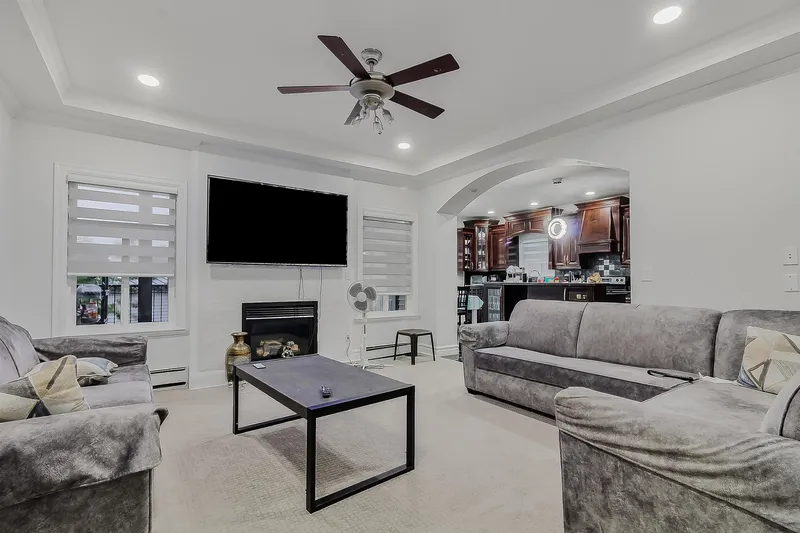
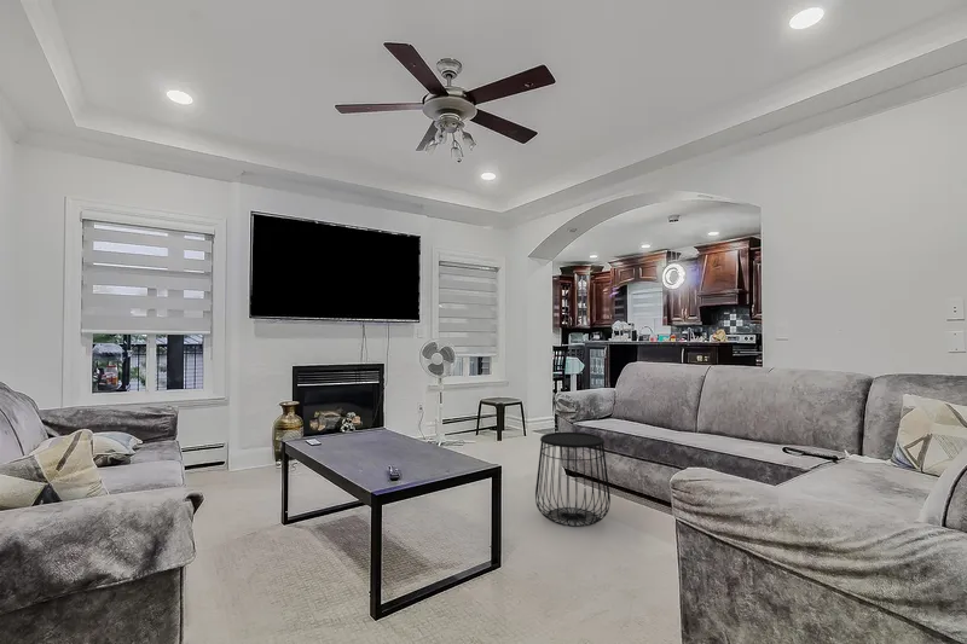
+ side table [534,431,612,528]
